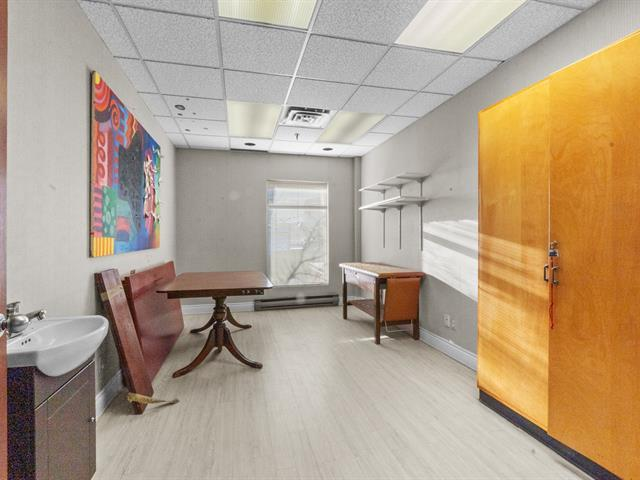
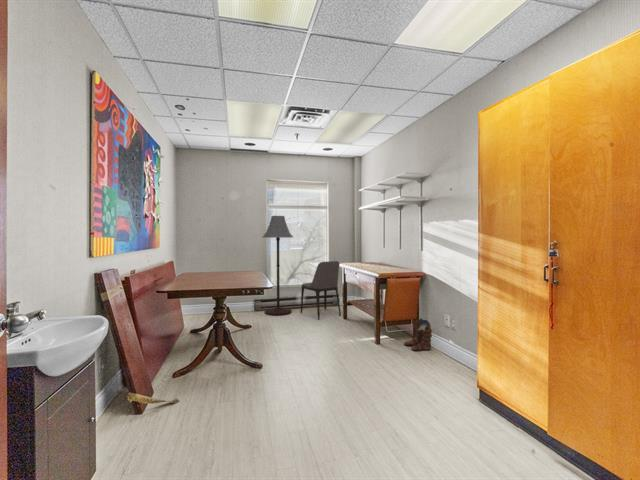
+ floor lamp [261,215,294,316]
+ chair [300,260,342,320]
+ boots [403,317,433,352]
